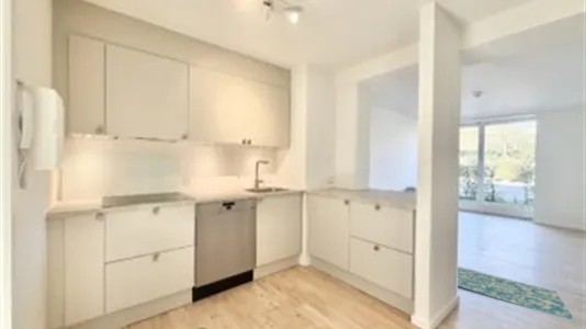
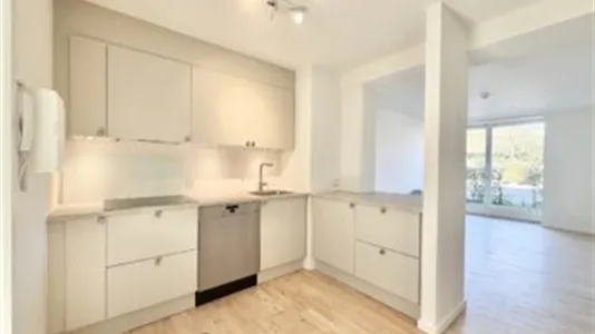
- rug [457,265,576,321]
